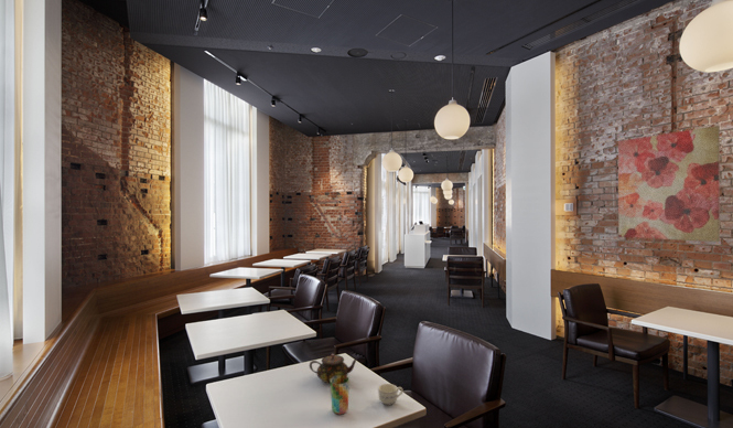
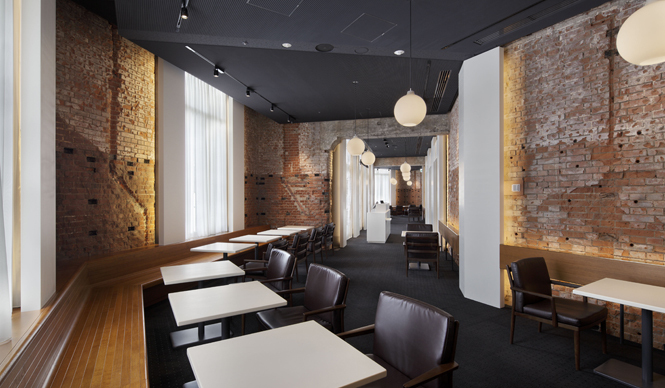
- teapot [309,353,357,384]
- wall art [617,125,721,243]
- cup [377,383,405,406]
- cup [330,375,351,416]
